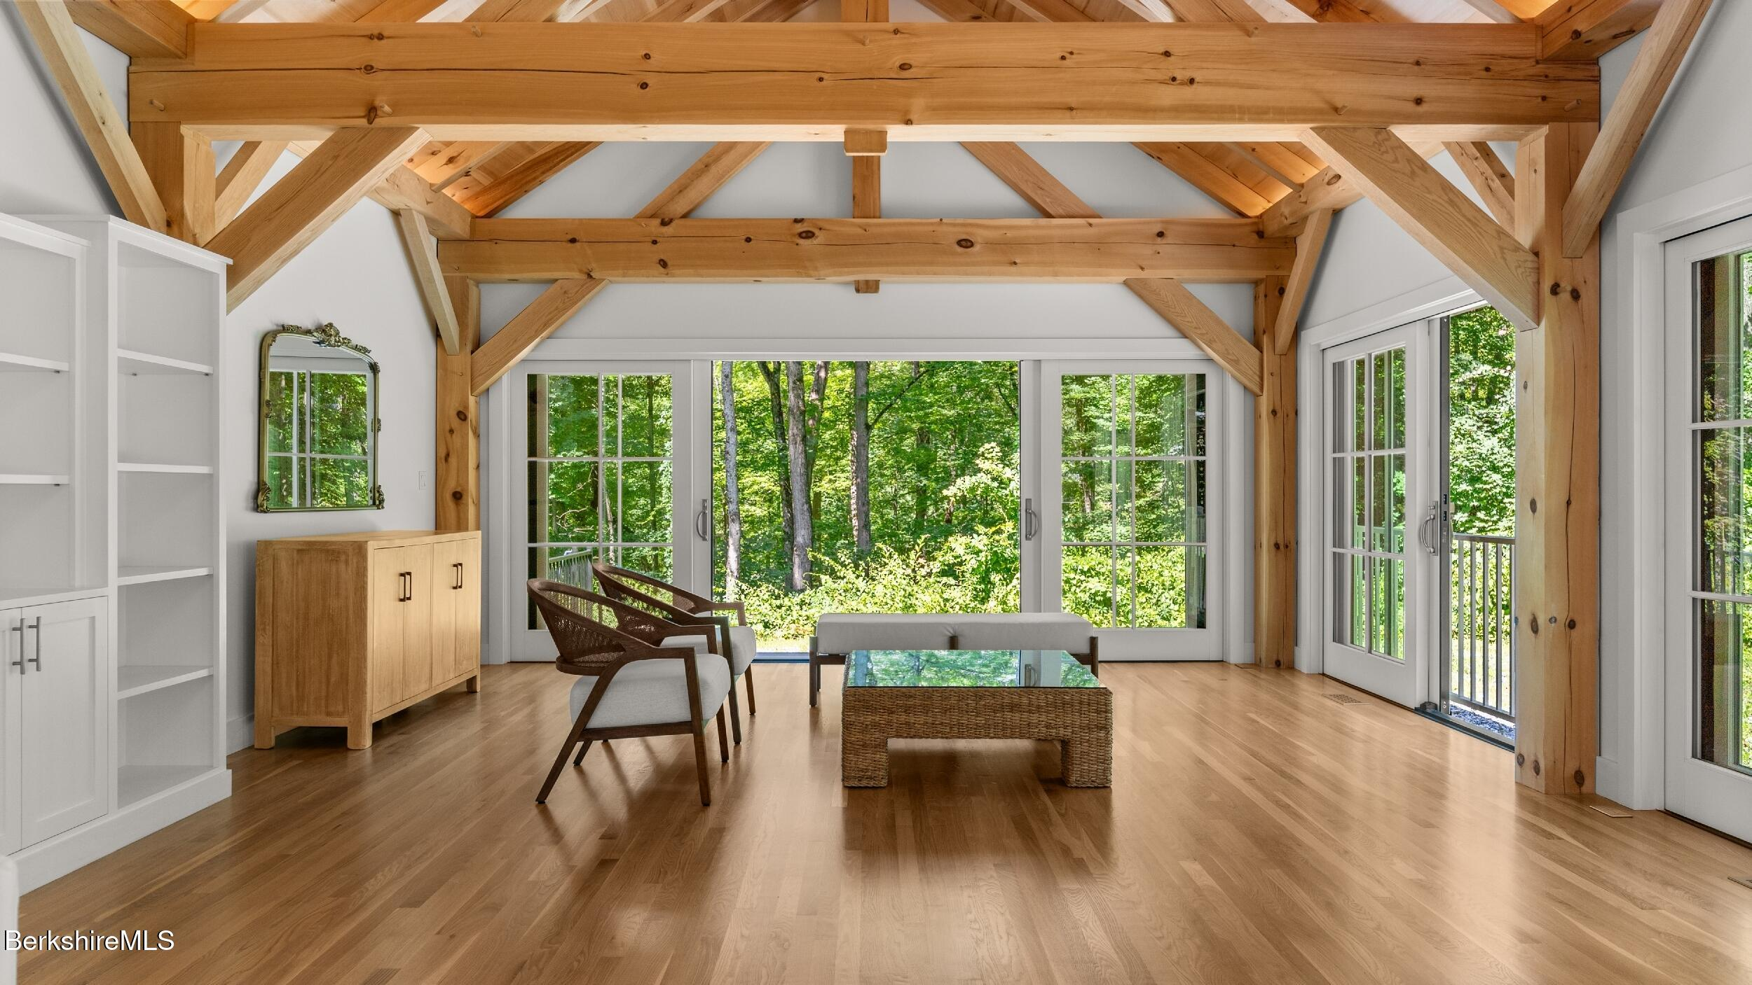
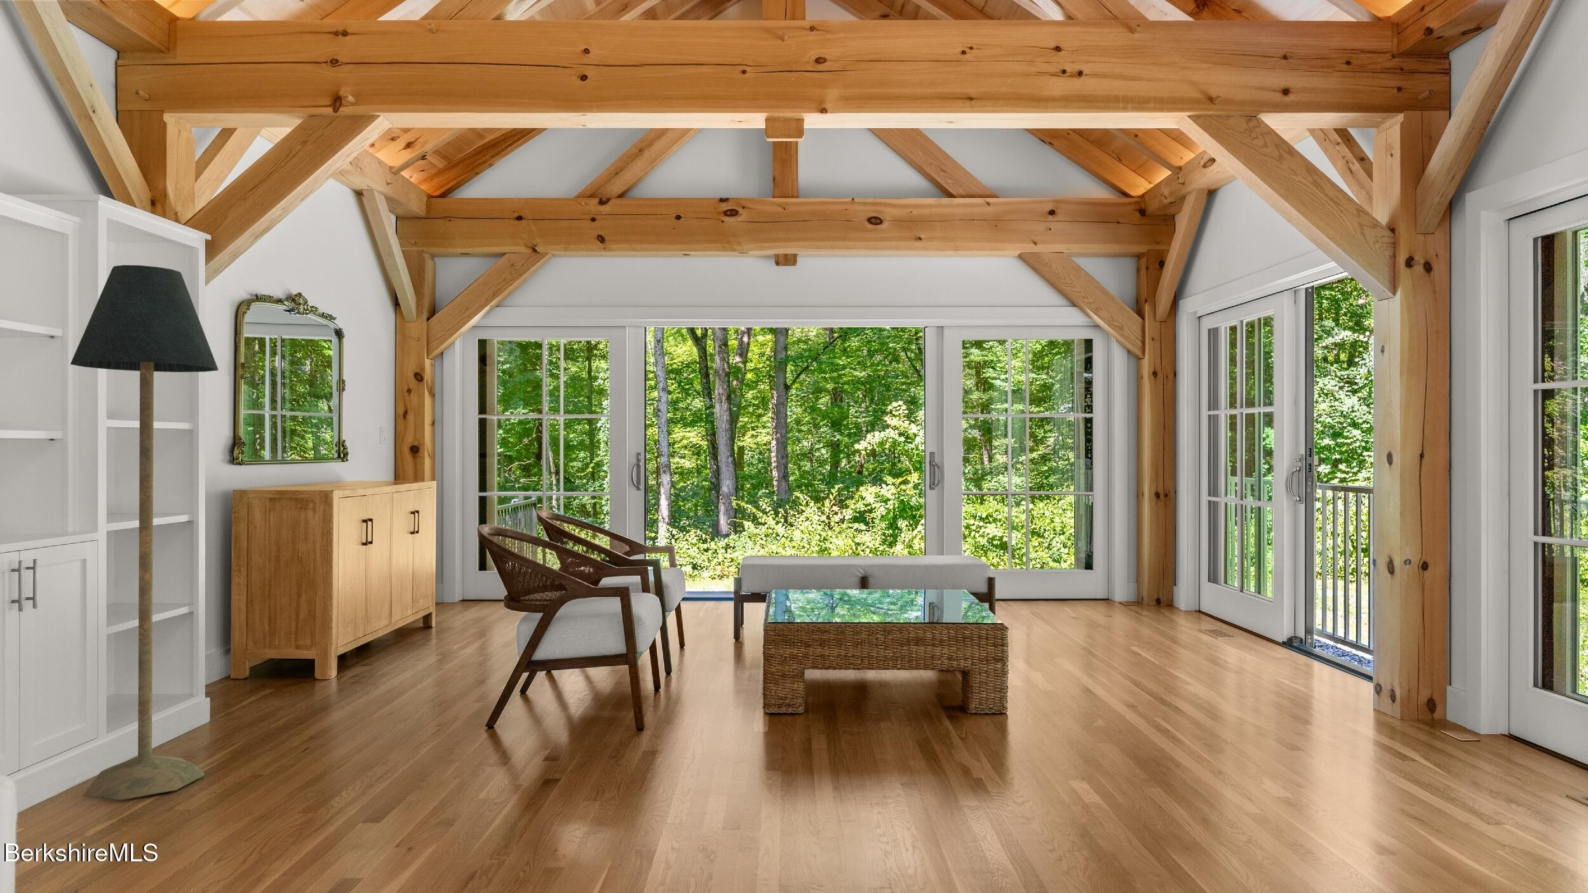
+ floor lamp [70,265,219,801]
